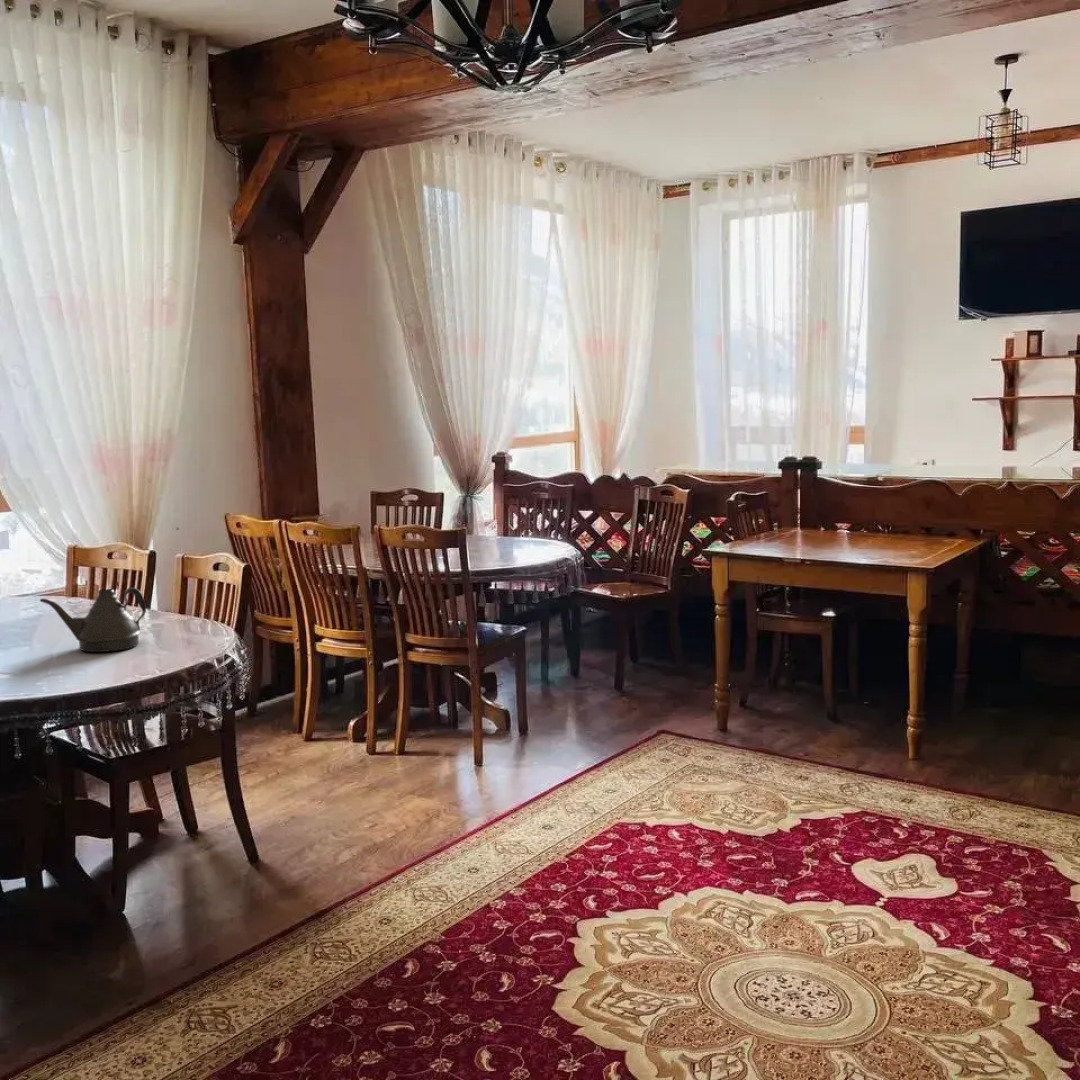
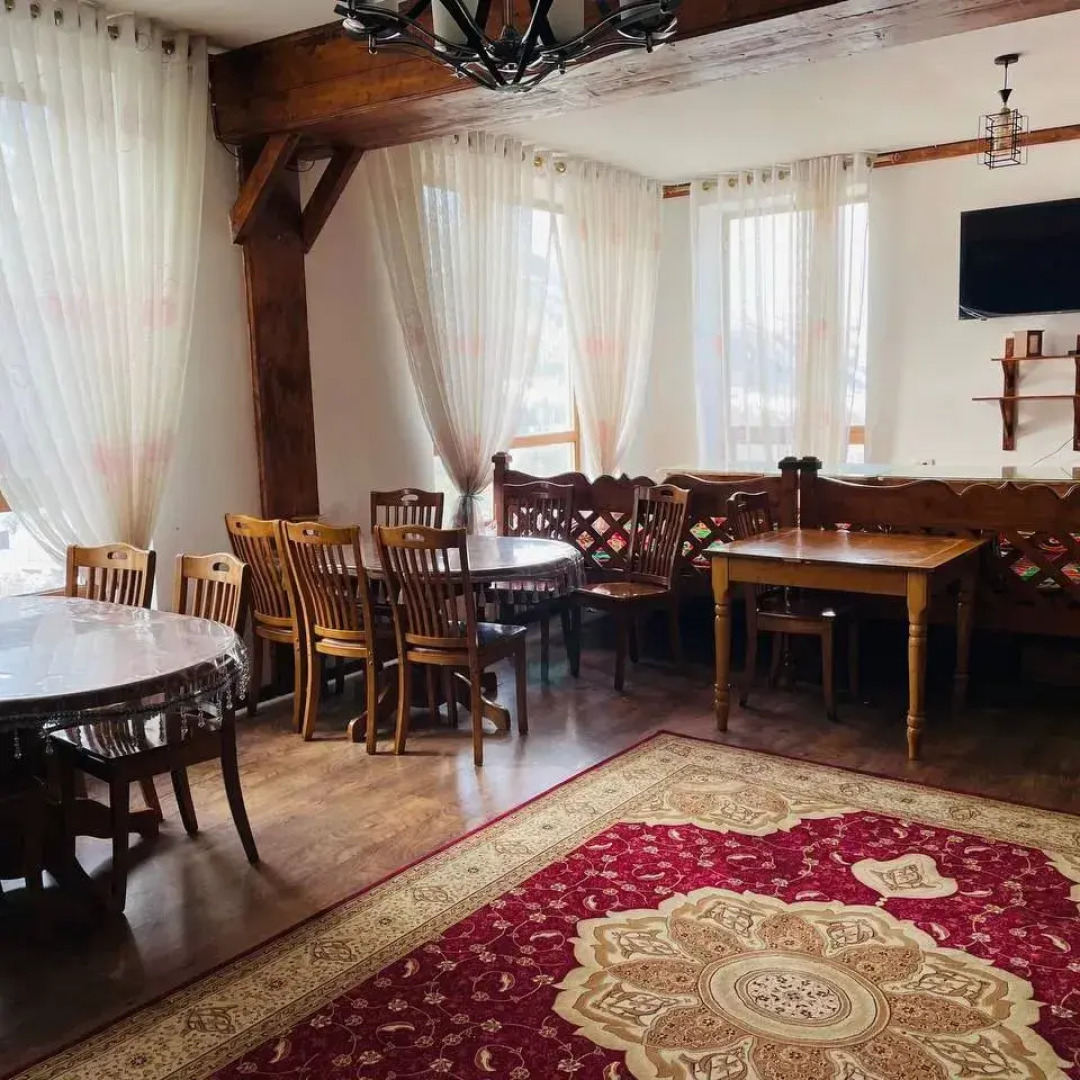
- teapot [39,587,147,653]
